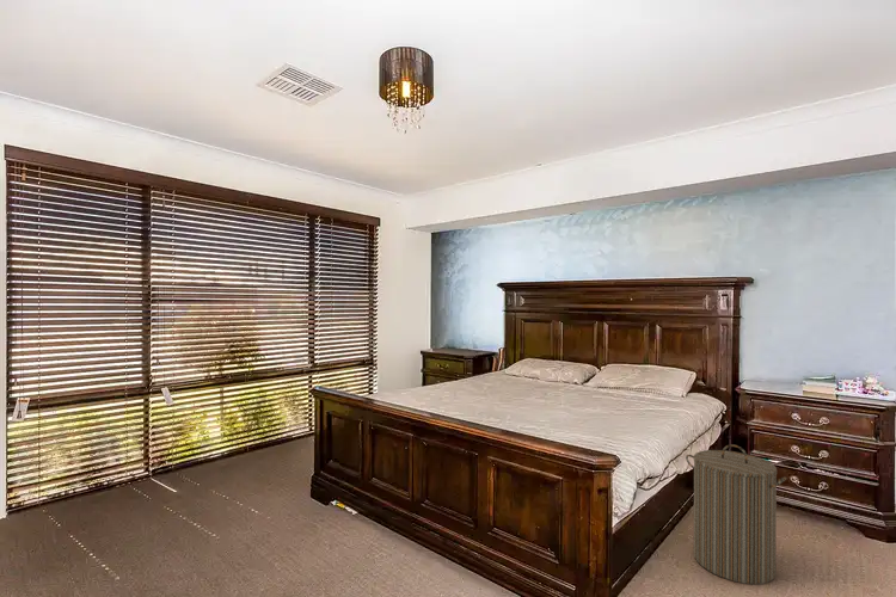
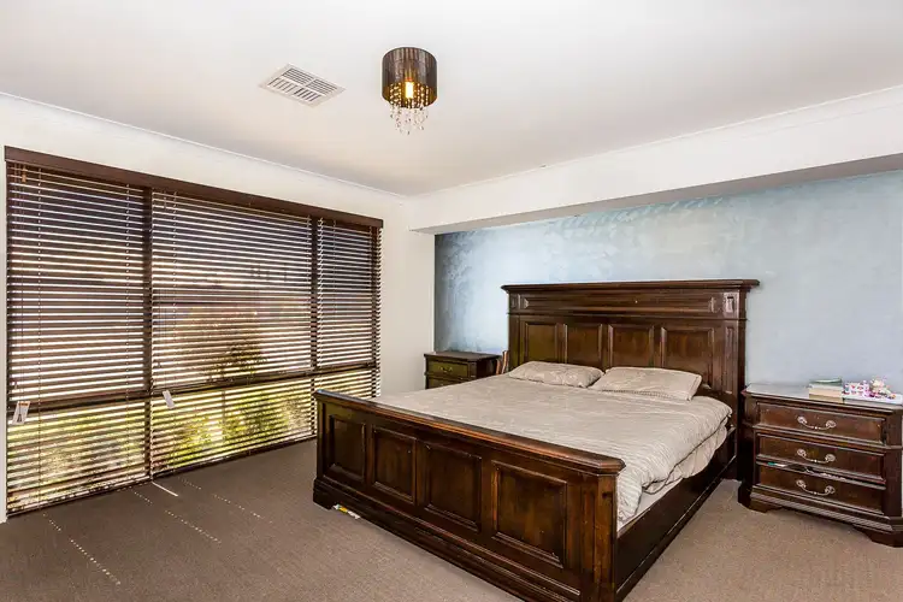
- laundry hamper [685,443,787,585]
